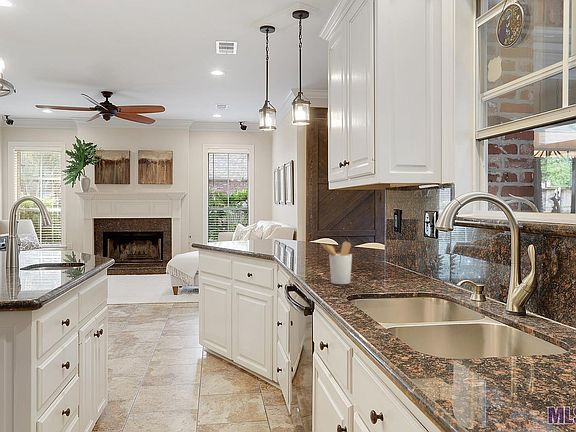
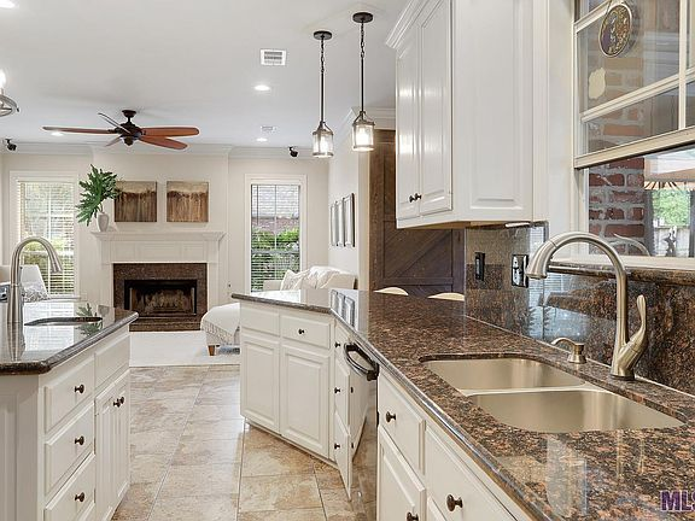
- utensil holder [319,241,353,285]
